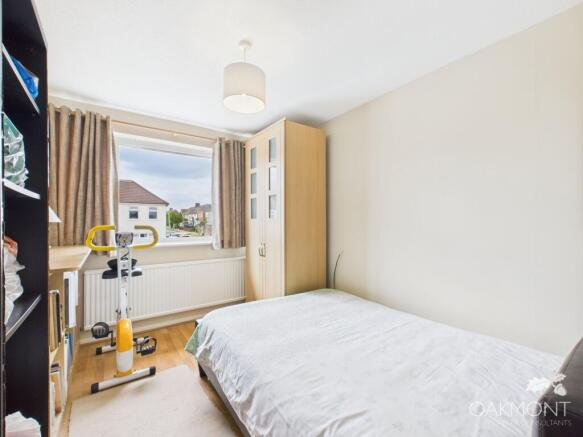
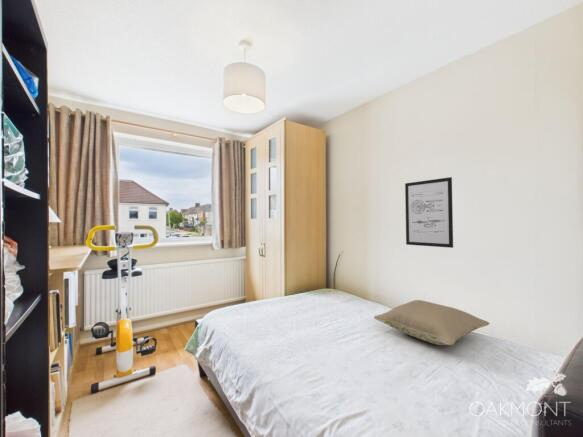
+ pillow [373,299,491,346]
+ wall art [404,176,454,249]
